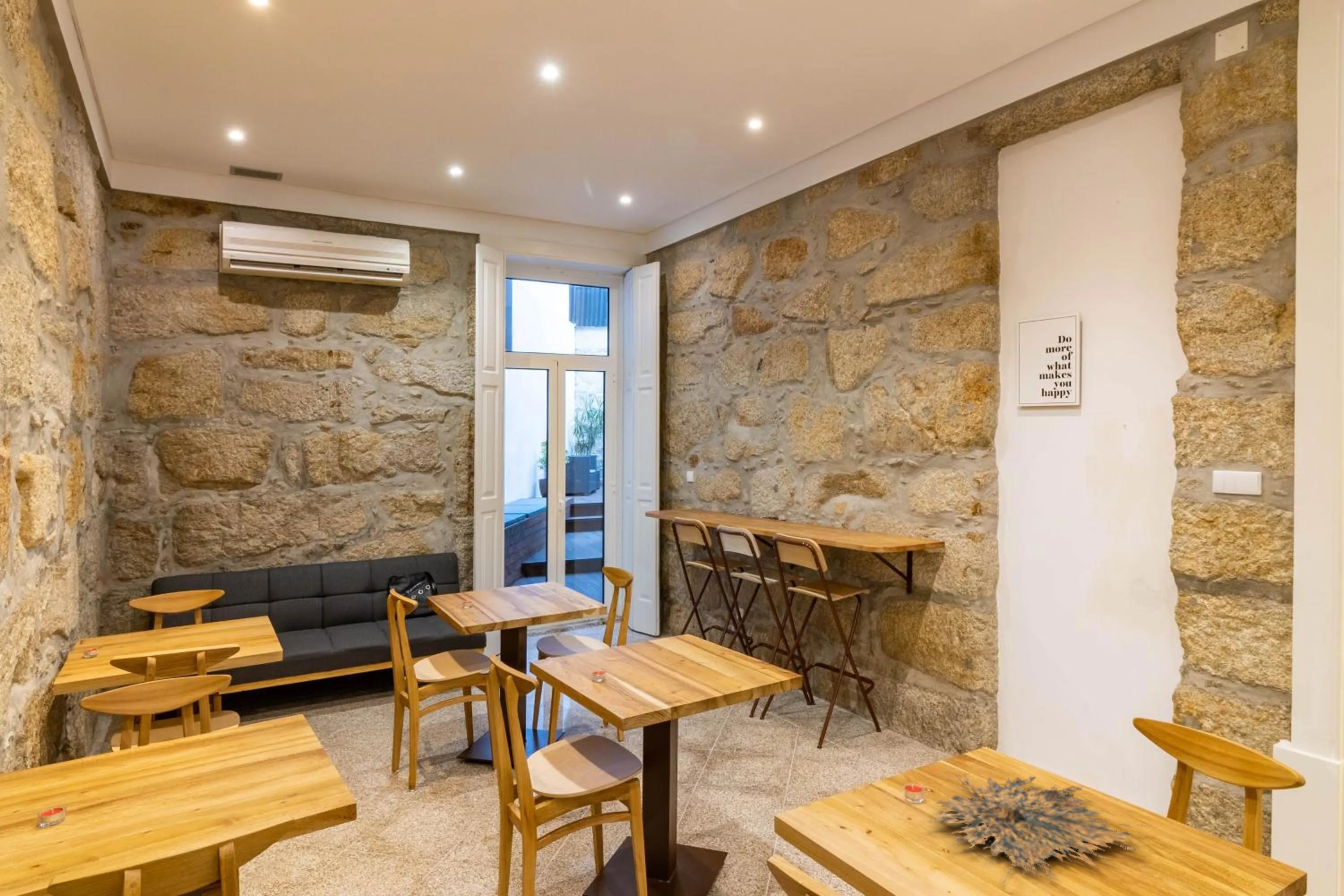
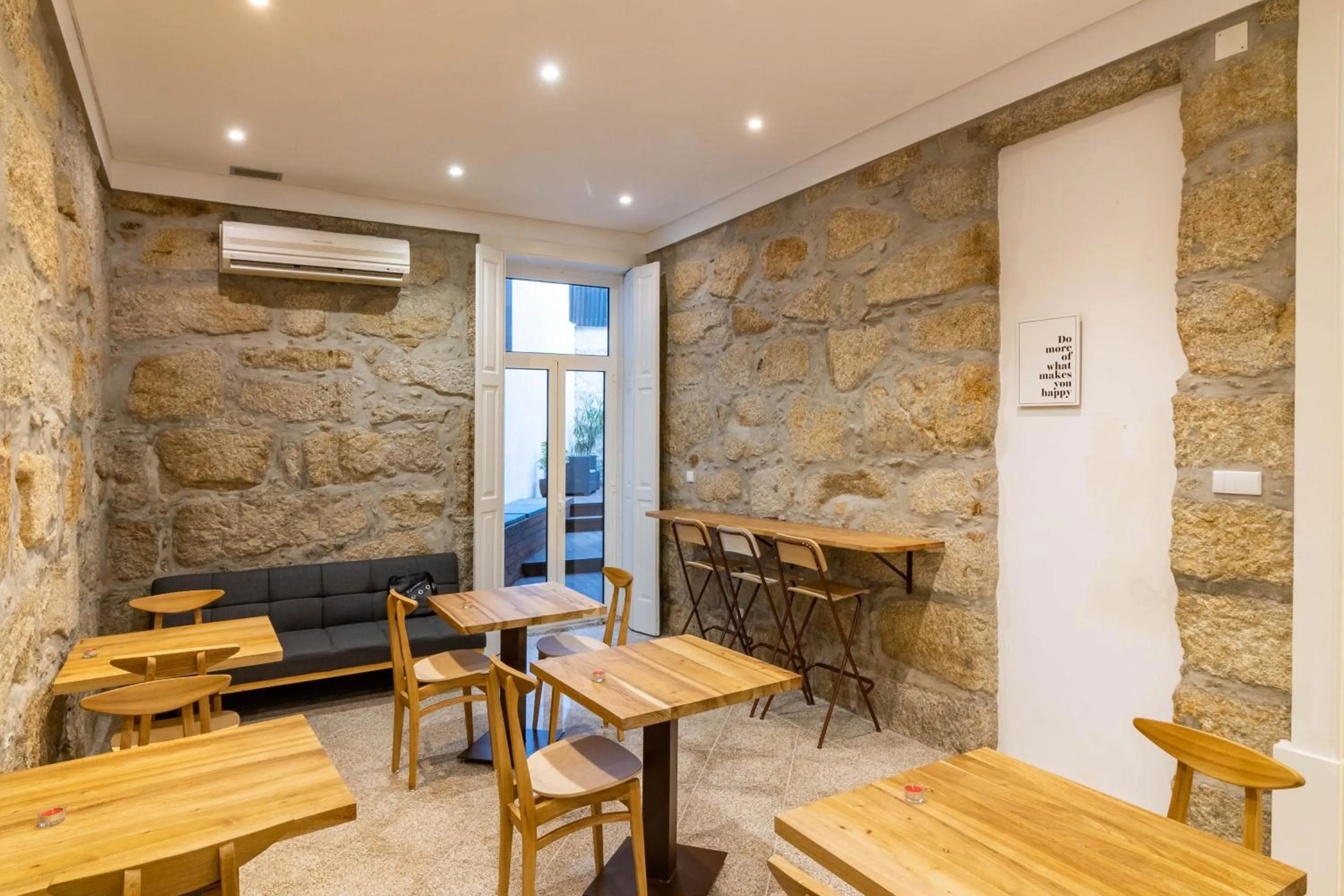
- plant [926,773,1150,887]
